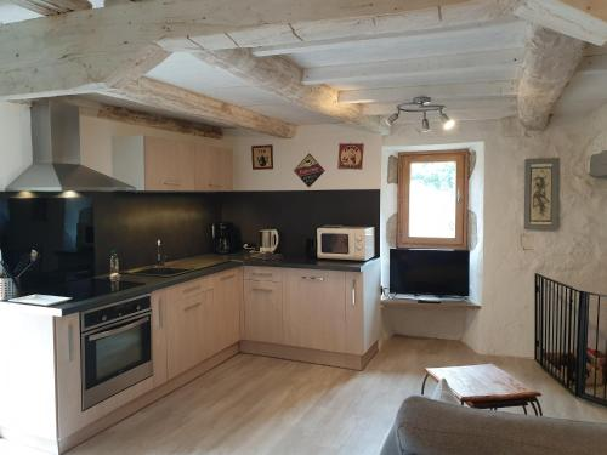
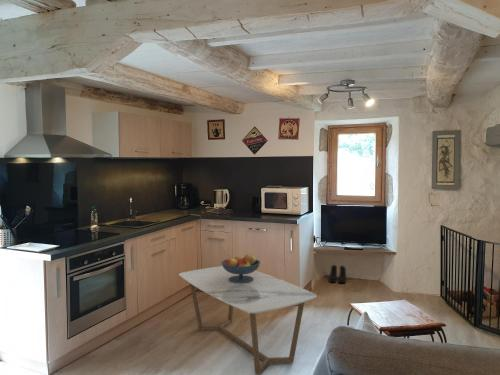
+ boots [328,264,347,284]
+ fruit bowl [220,253,261,283]
+ coffee table [178,265,318,375]
